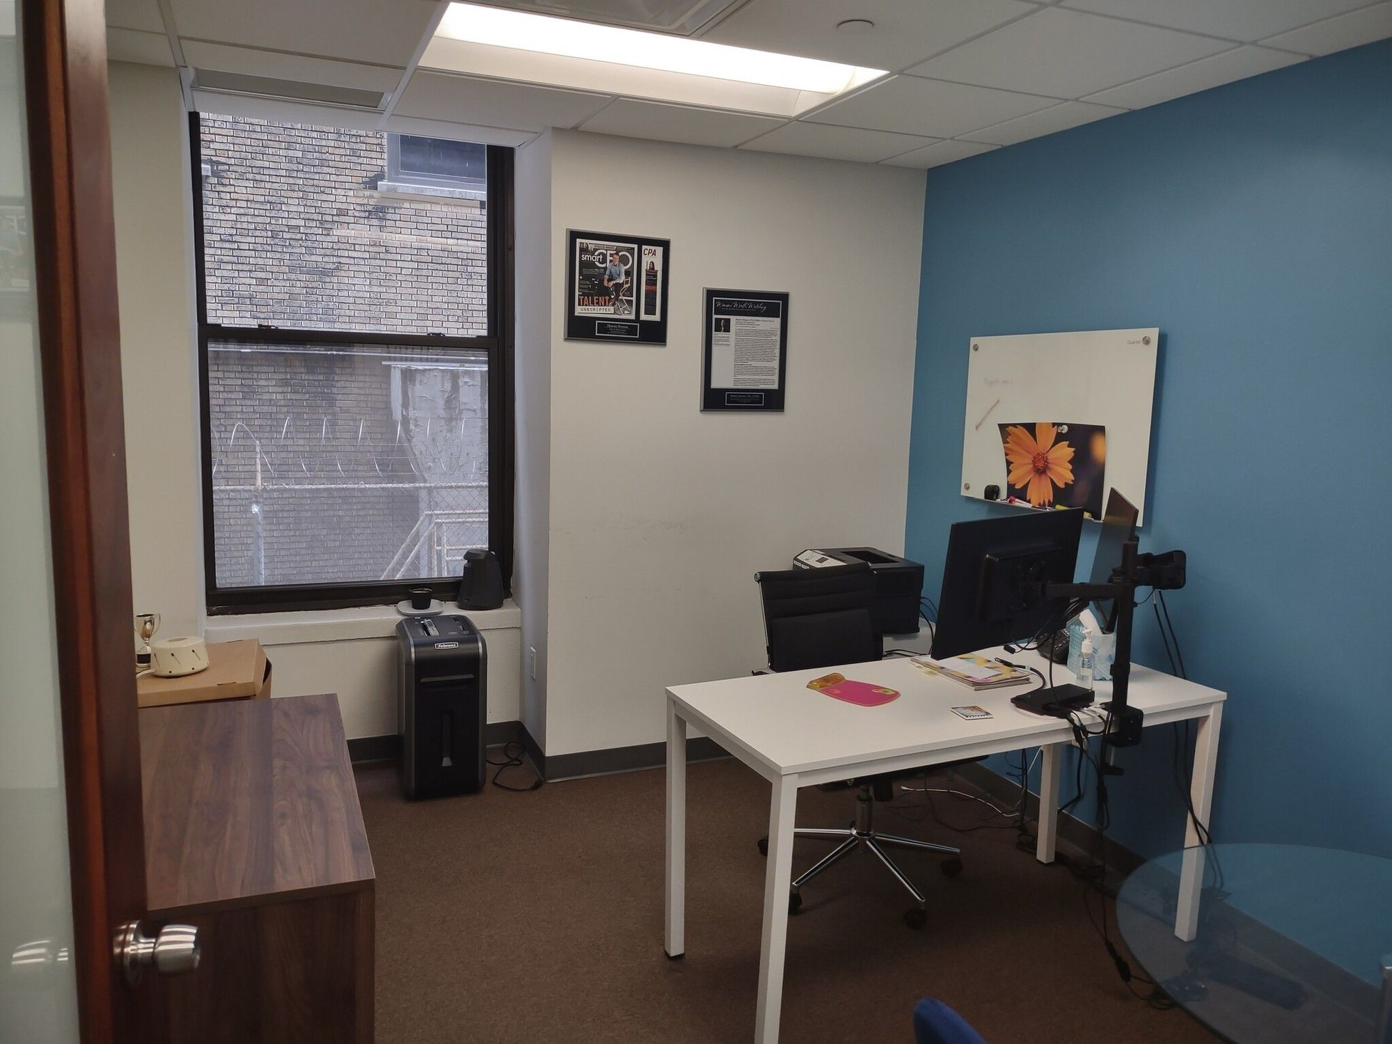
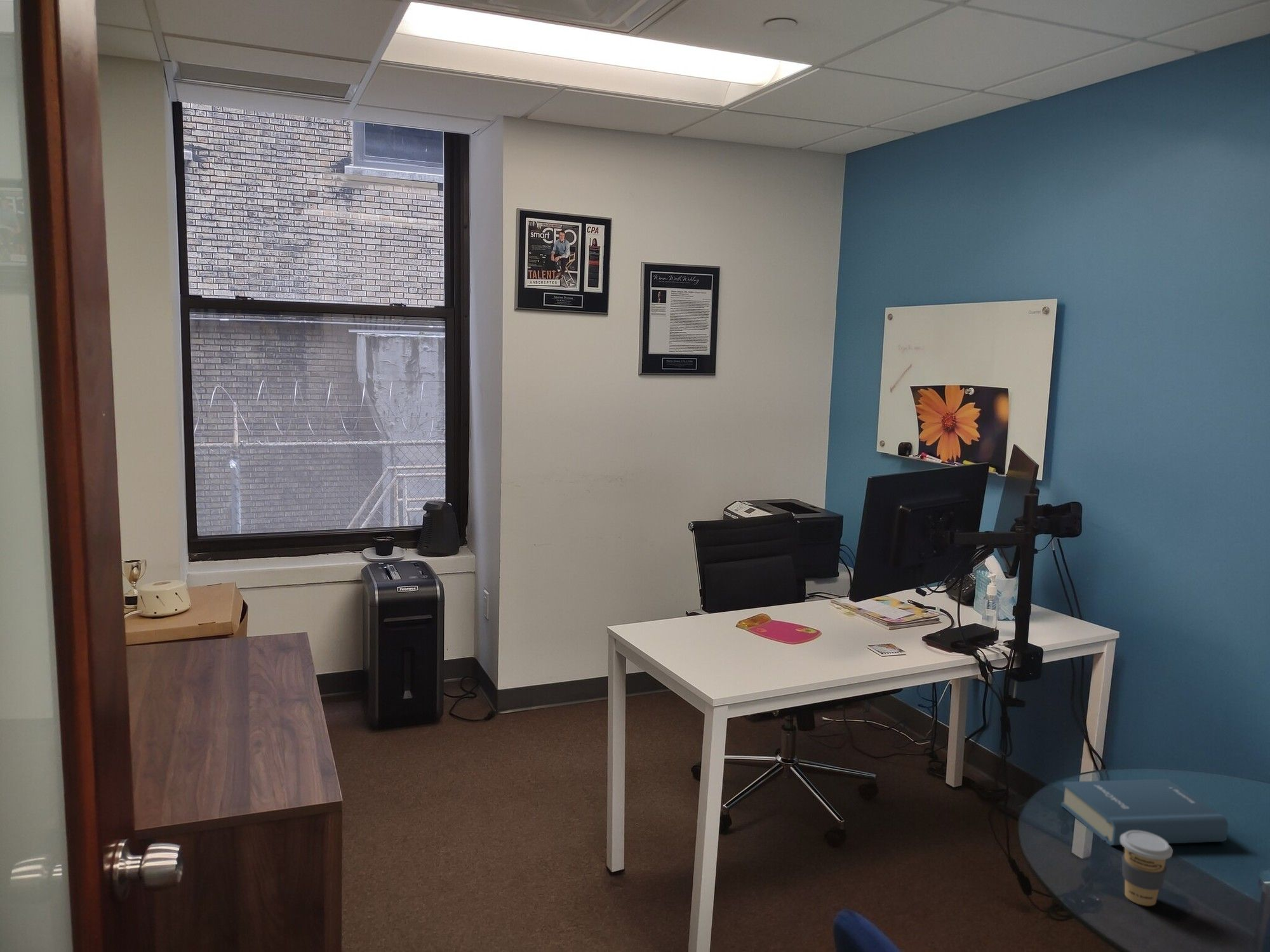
+ coffee cup [1120,830,1173,906]
+ hardback book [1060,778,1229,846]
